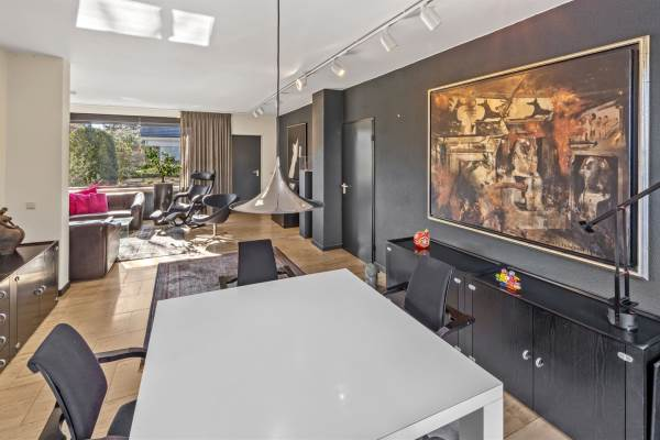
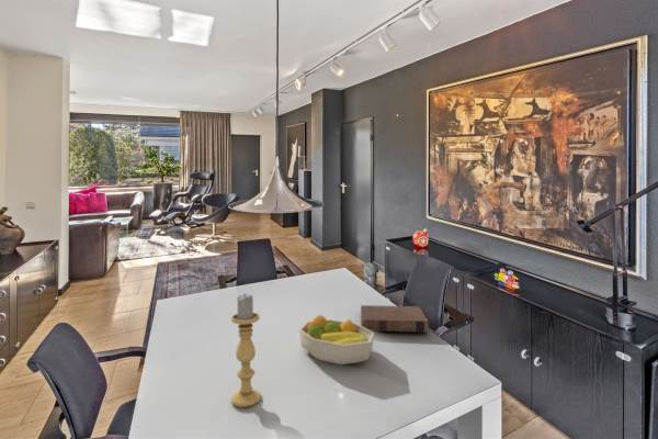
+ fruit bowl [298,314,375,365]
+ candle holder [230,292,262,408]
+ book [360,304,430,334]
